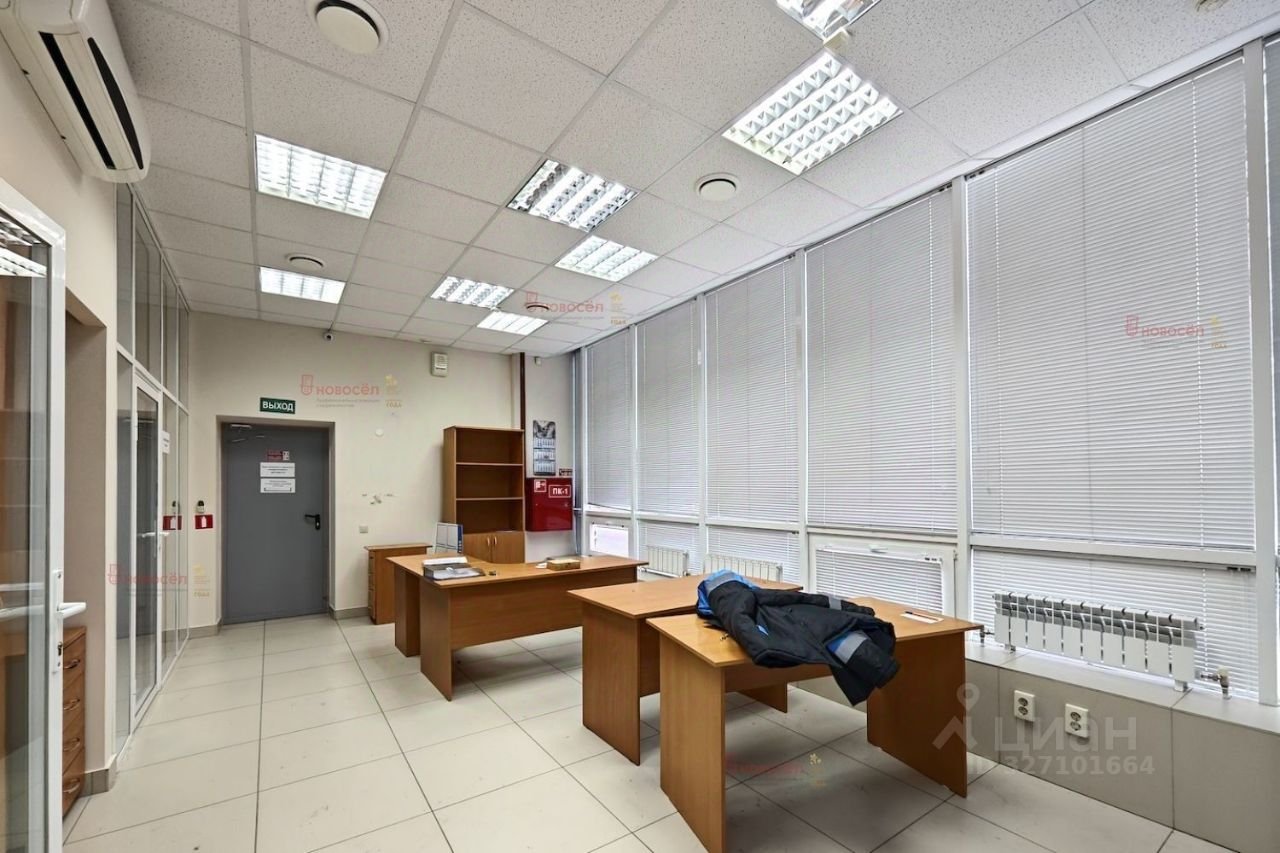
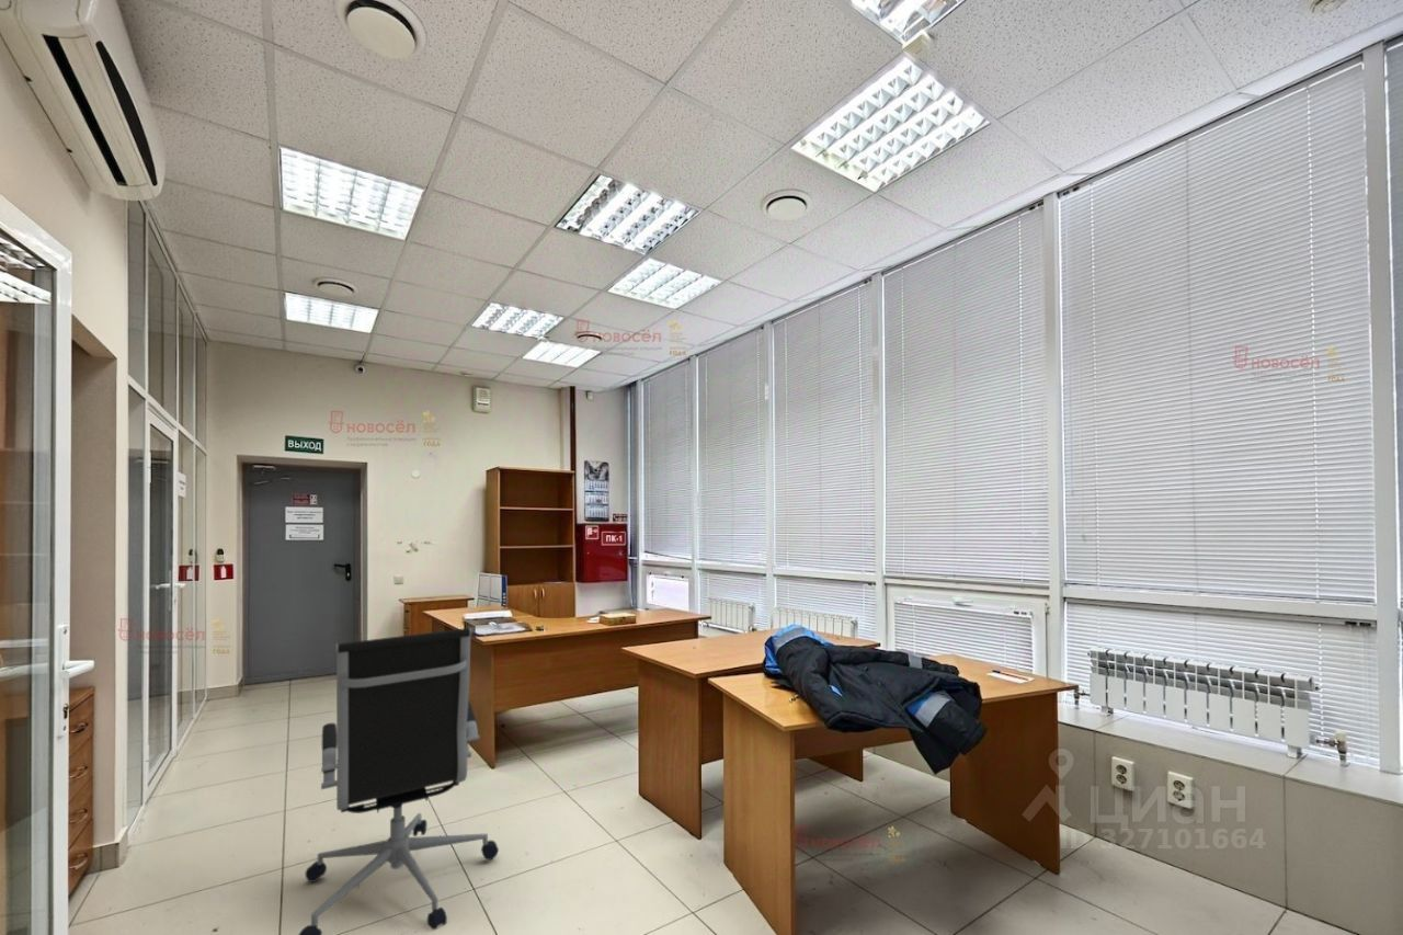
+ office chair [298,627,500,935]
